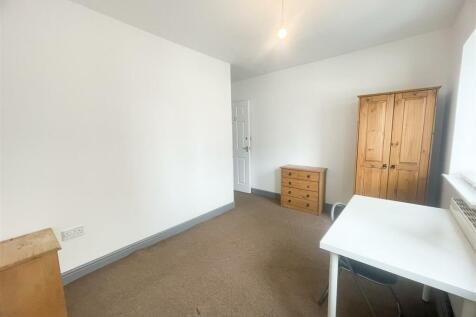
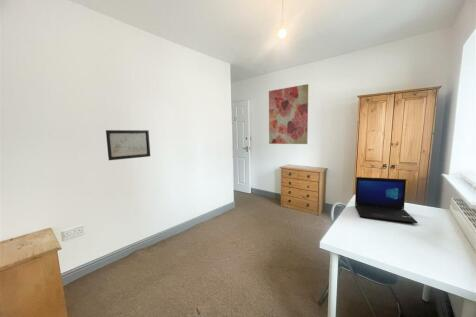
+ laptop [354,176,419,224]
+ wall art [268,83,309,145]
+ wall art [105,129,151,161]
